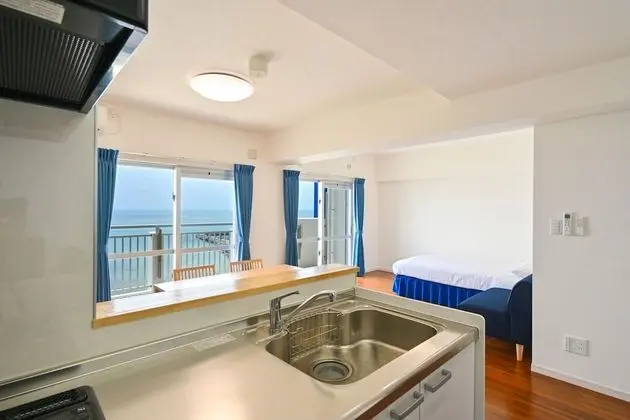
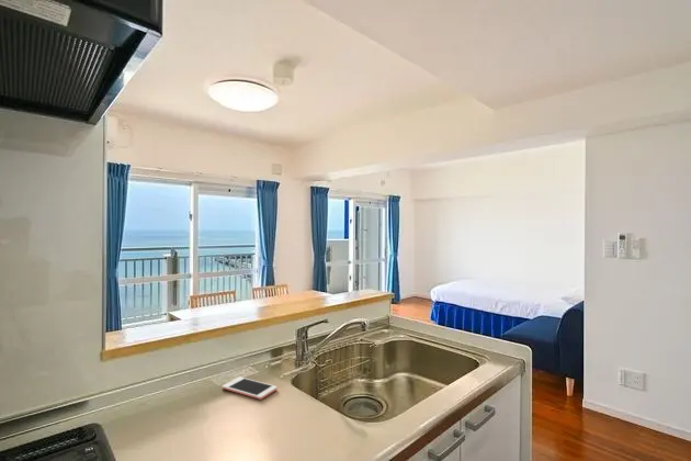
+ cell phone [220,375,279,401]
